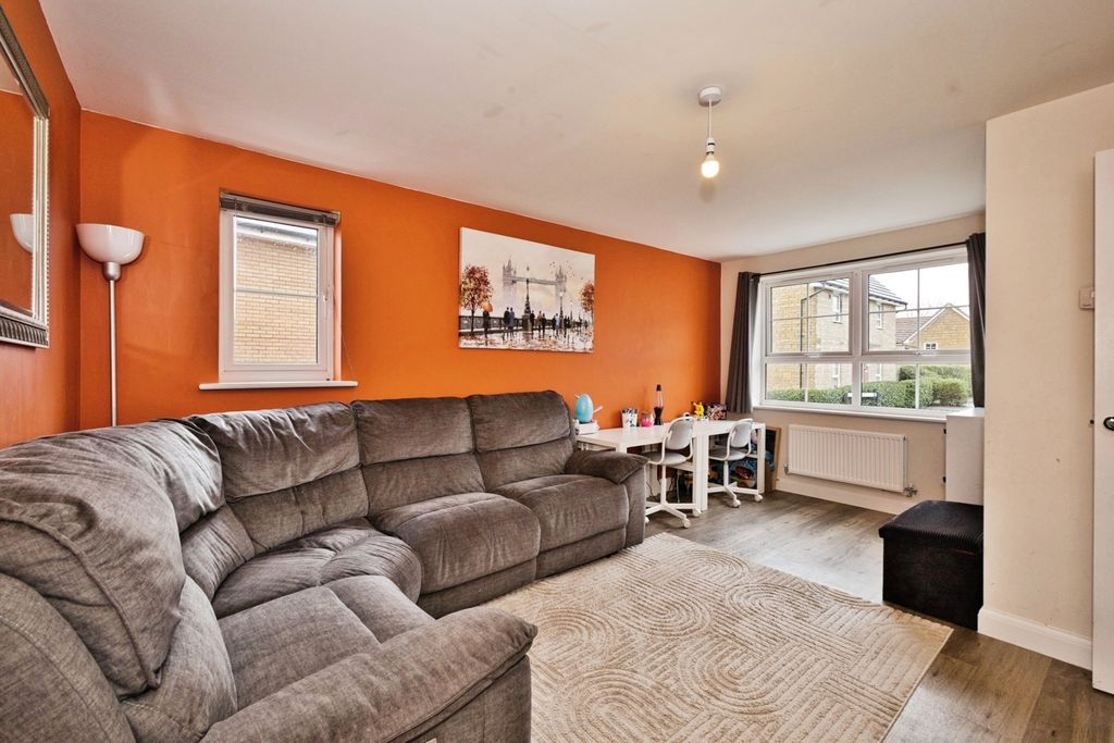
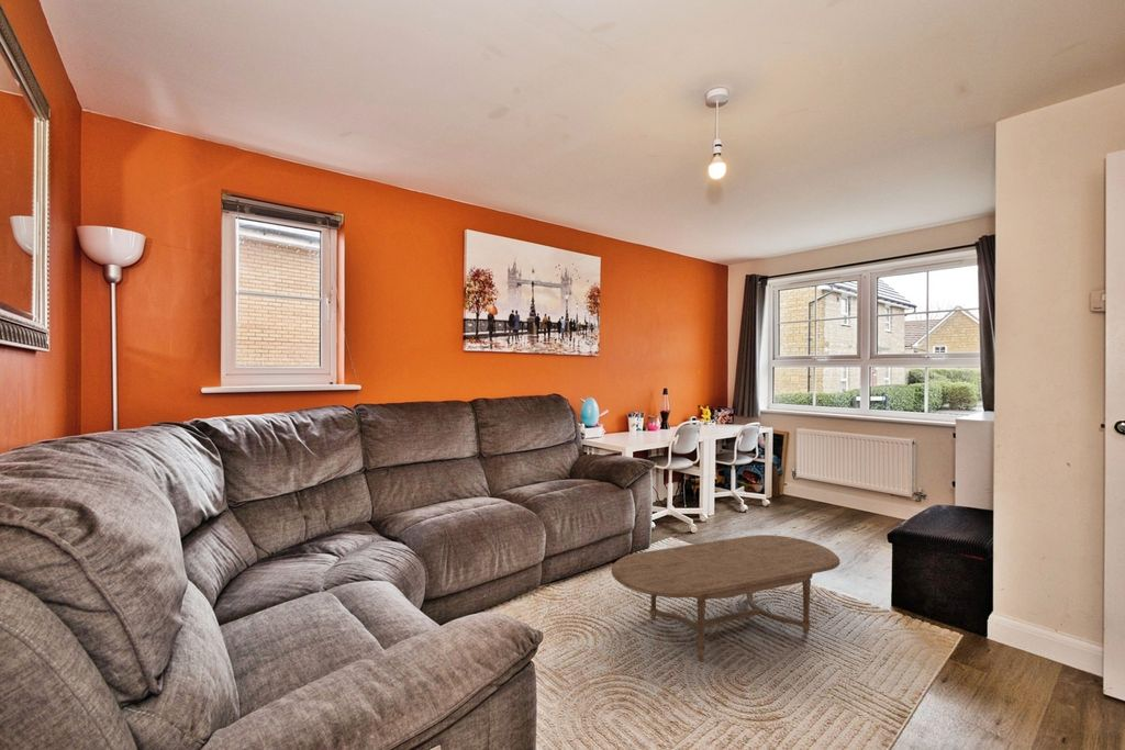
+ coffee table [610,534,840,662]
